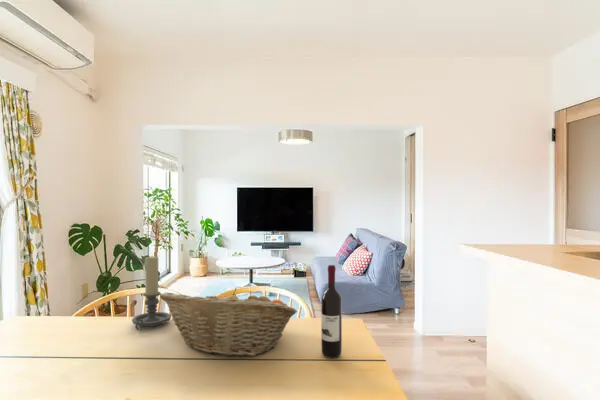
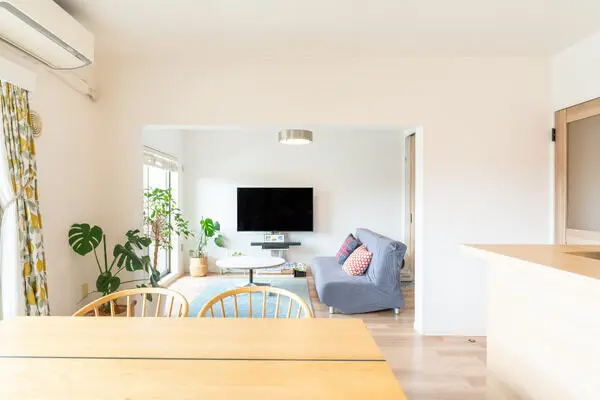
- candle holder [131,255,172,331]
- fruit basket [159,287,298,357]
- wine bottle [320,264,343,359]
